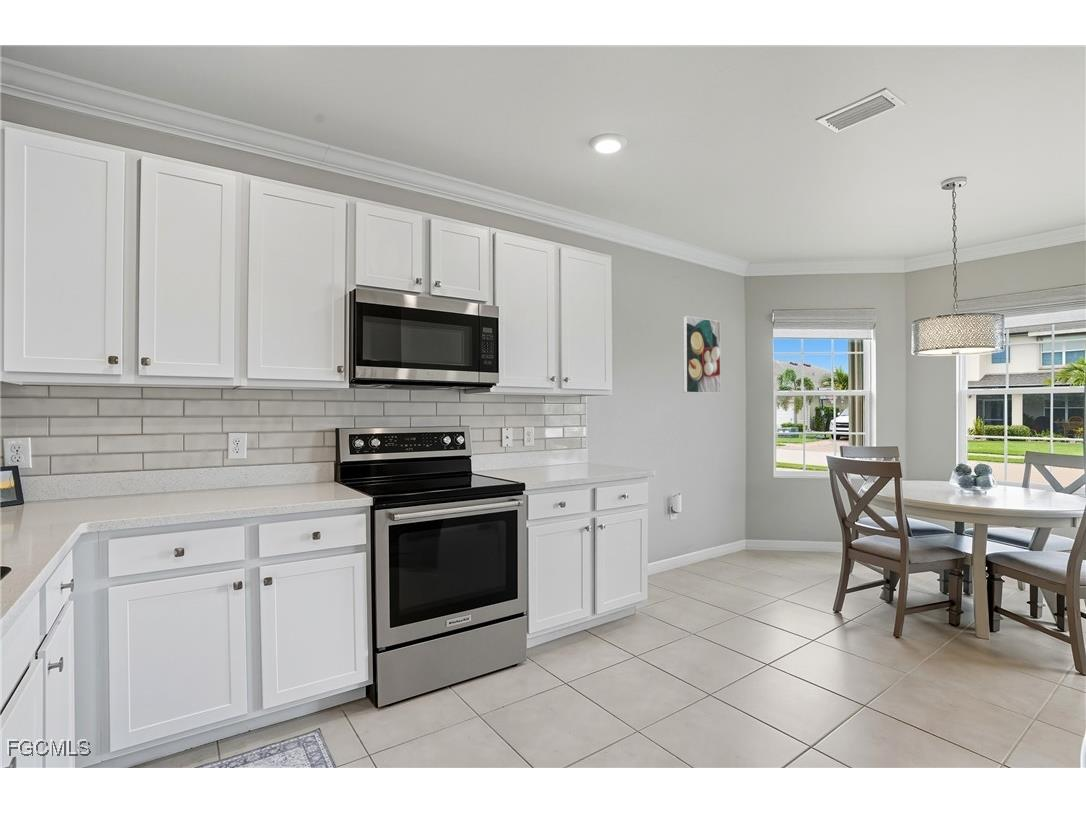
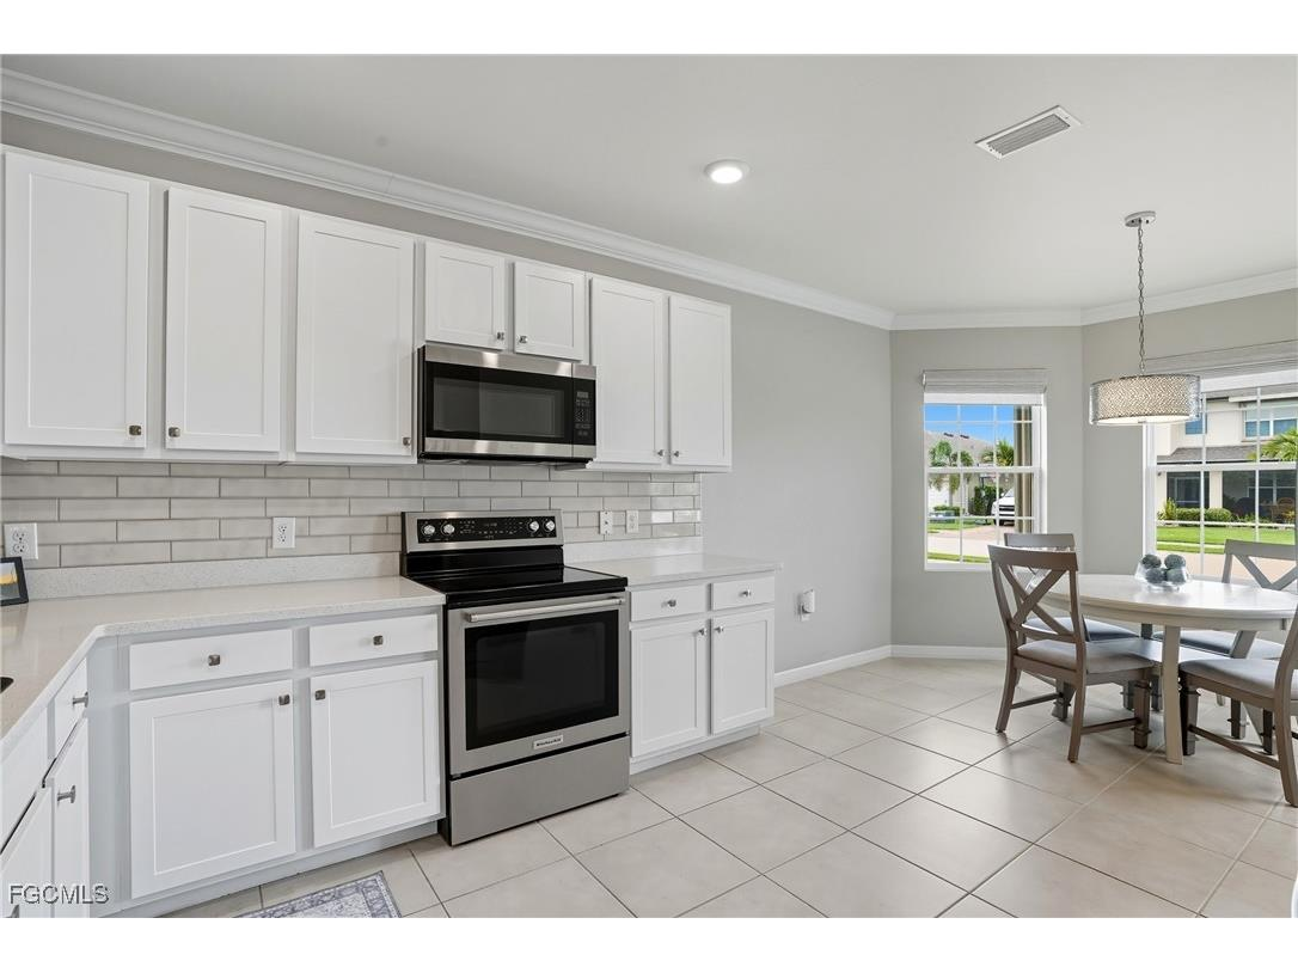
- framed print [682,315,722,394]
